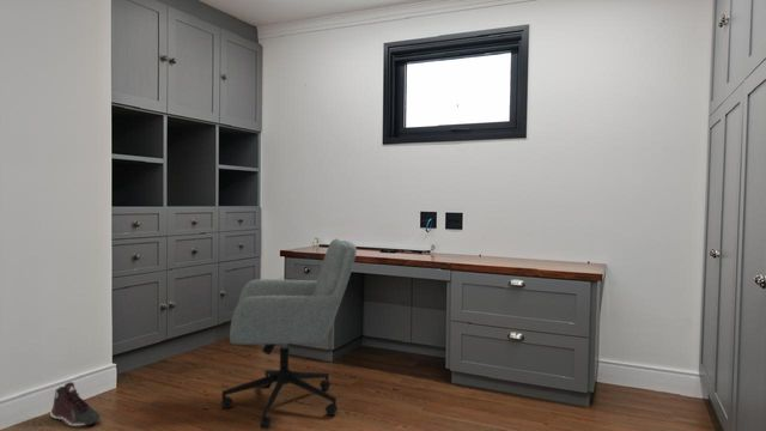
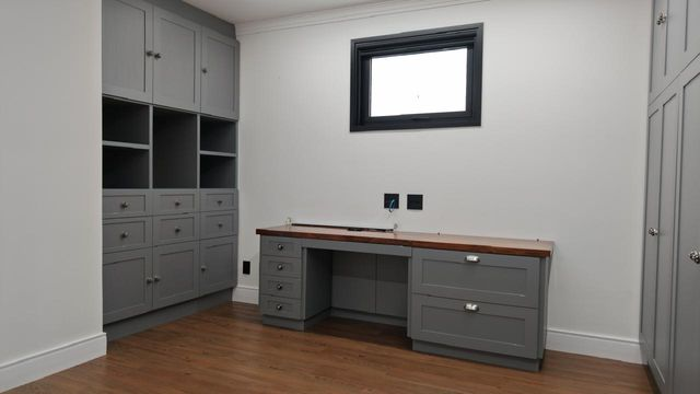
- office chair [220,238,358,430]
- sneaker [49,381,102,429]
